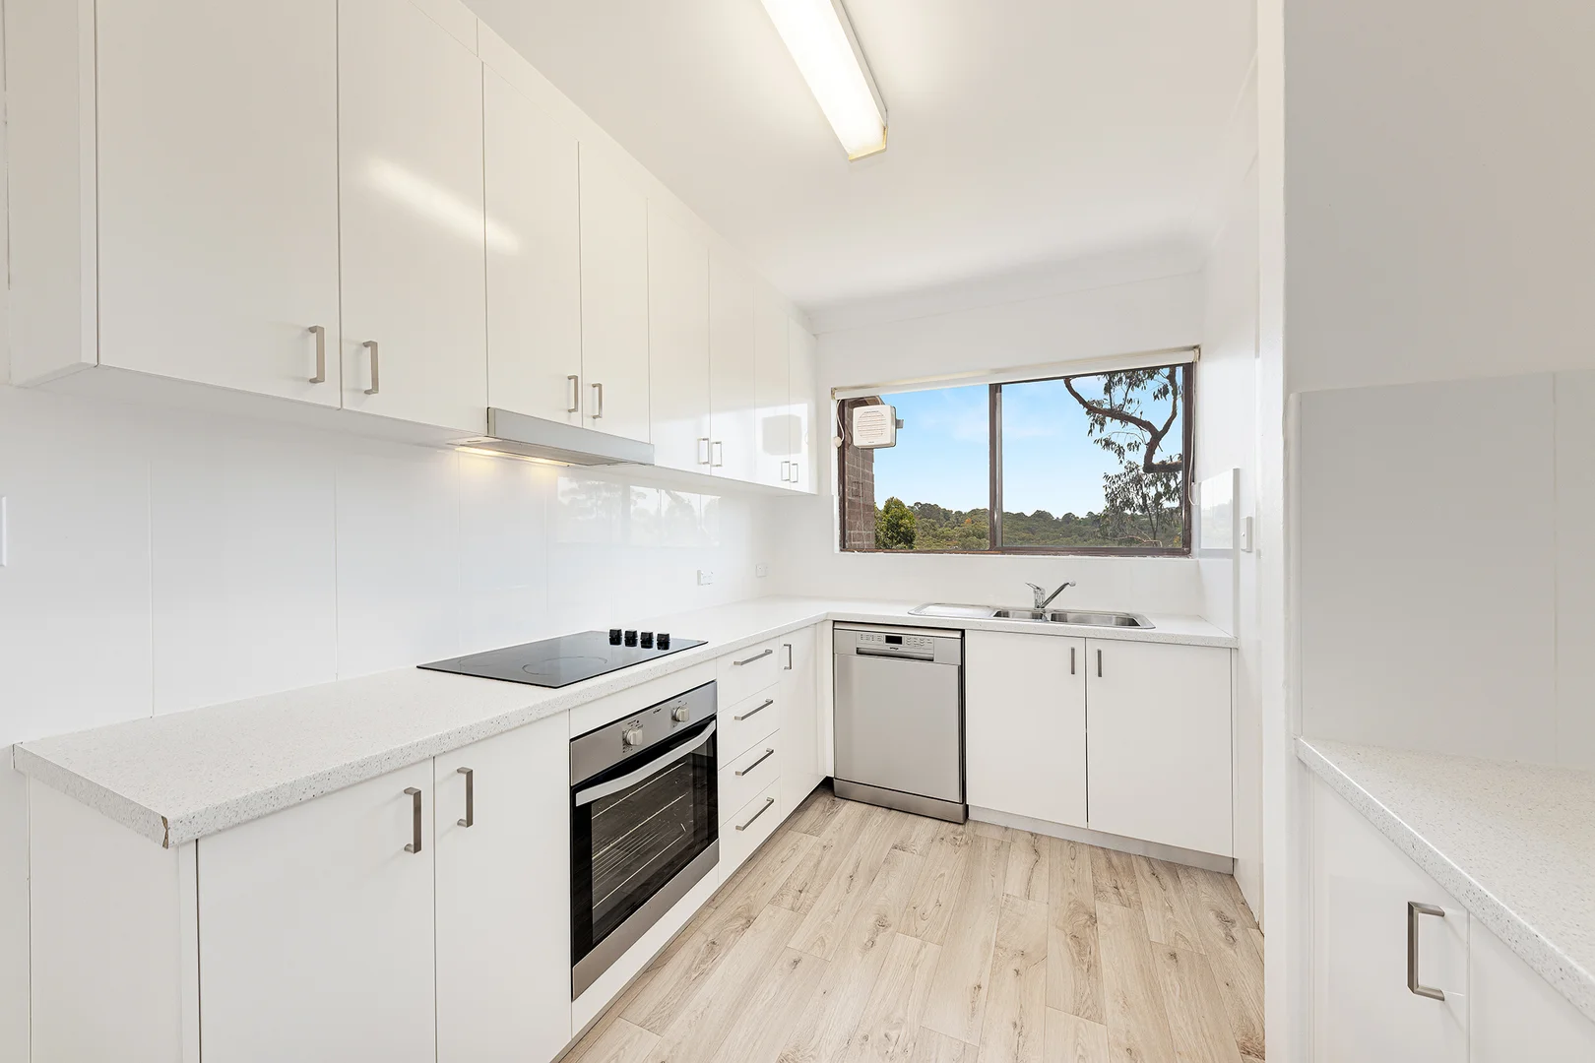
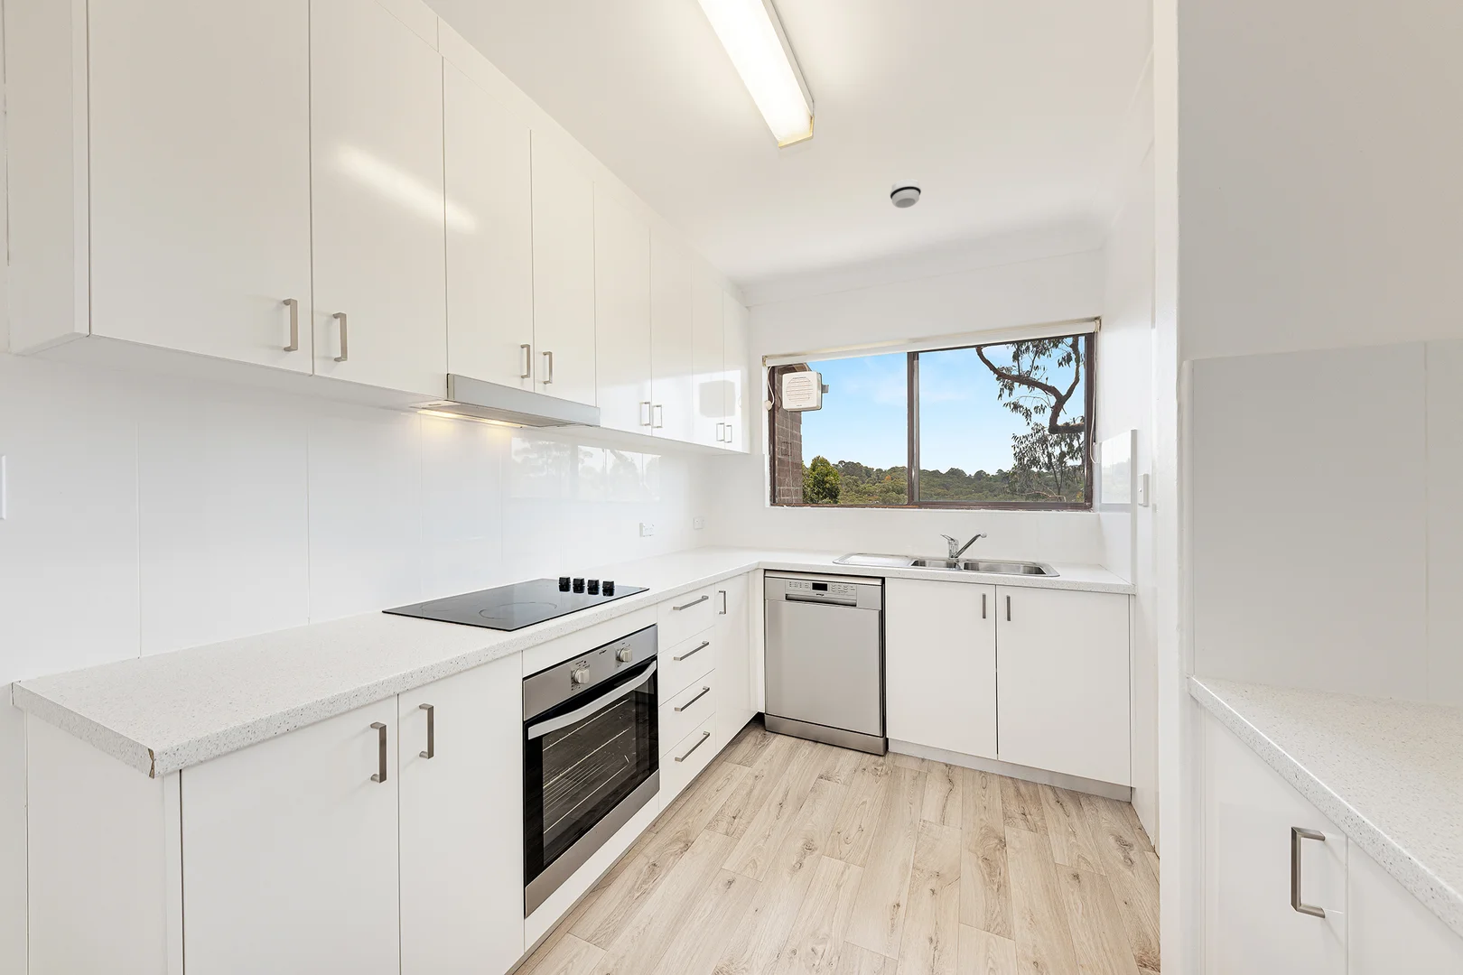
+ smoke detector [889,177,922,209]
